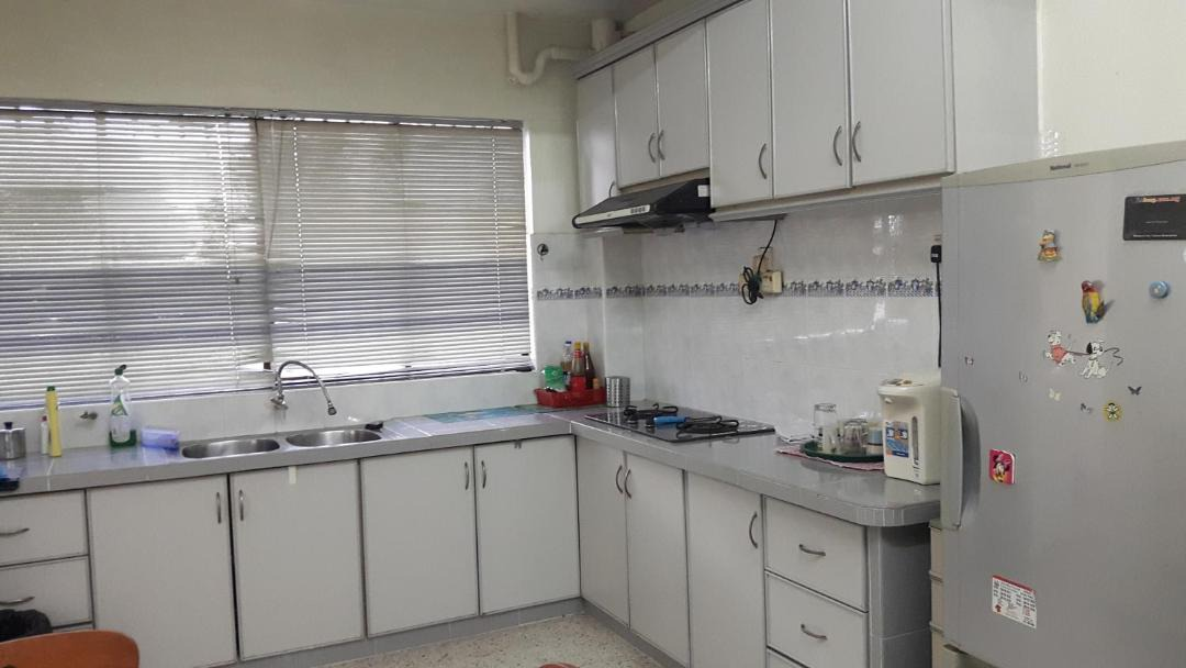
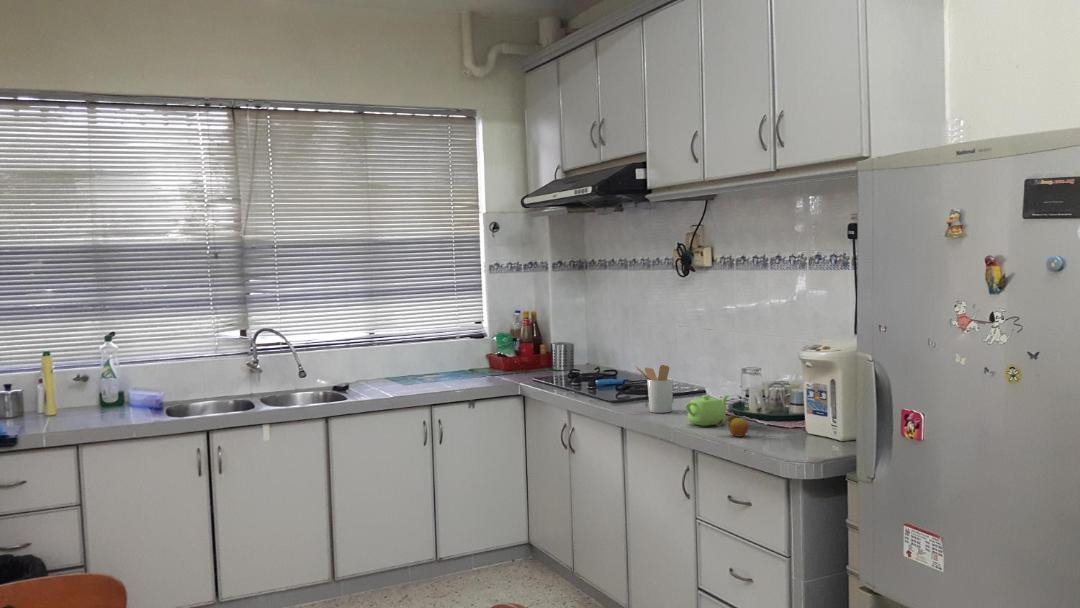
+ fruit [716,410,749,438]
+ utensil holder [635,364,674,414]
+ teapot [684,394,731,427]
